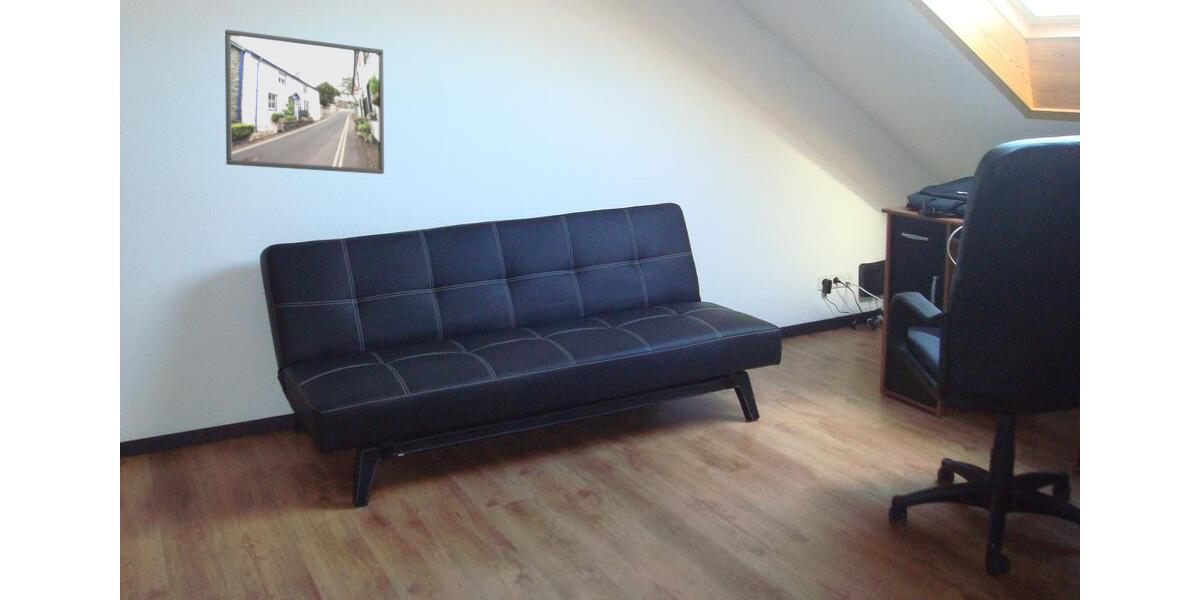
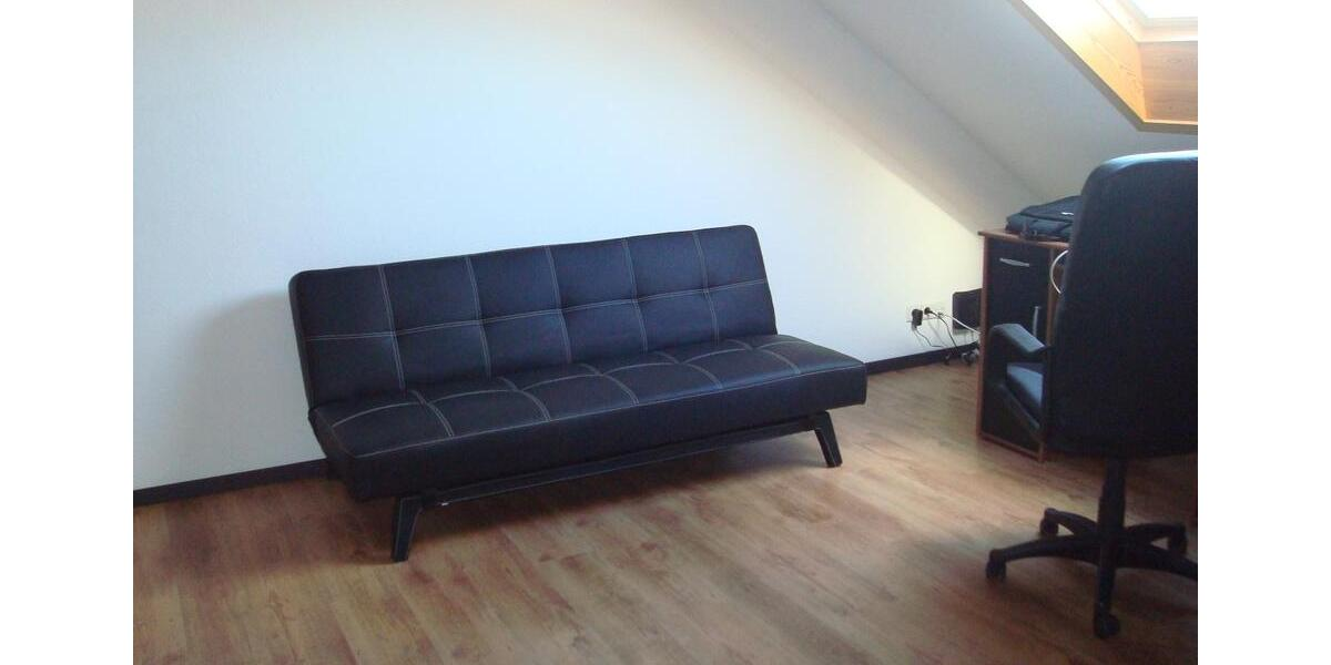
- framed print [224,29,385,175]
